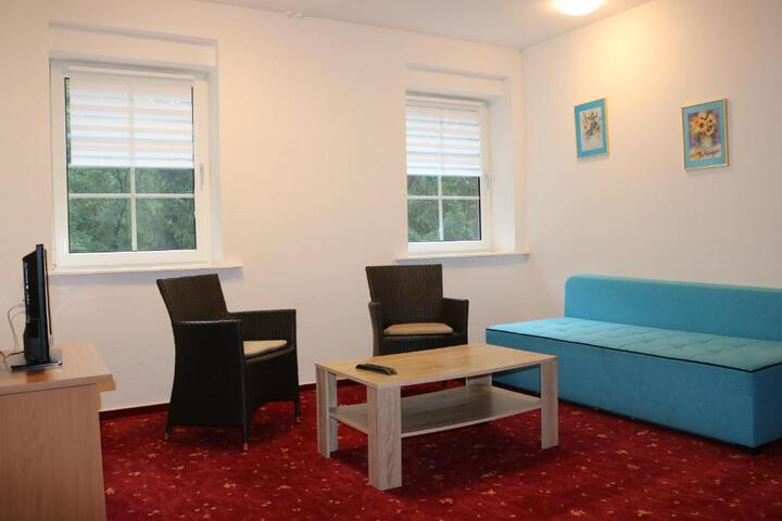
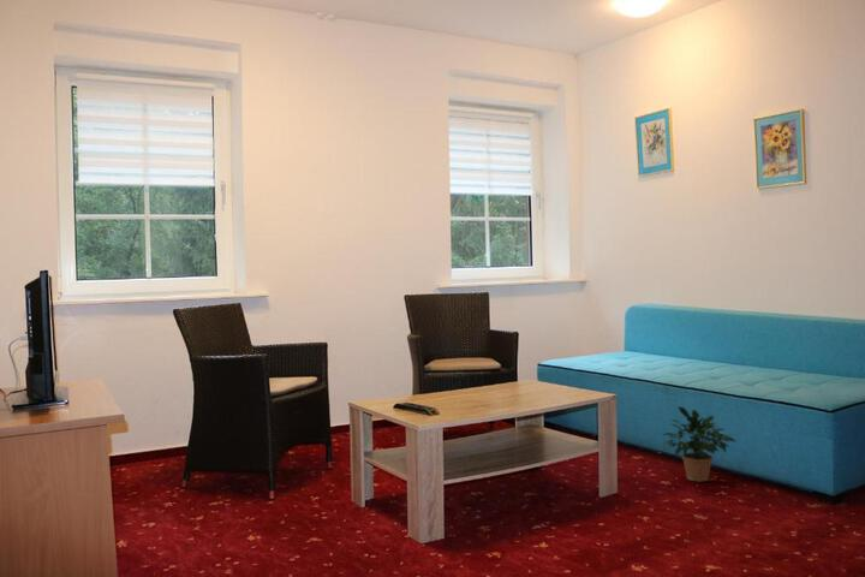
+ potted plant [660,405,738,483]
